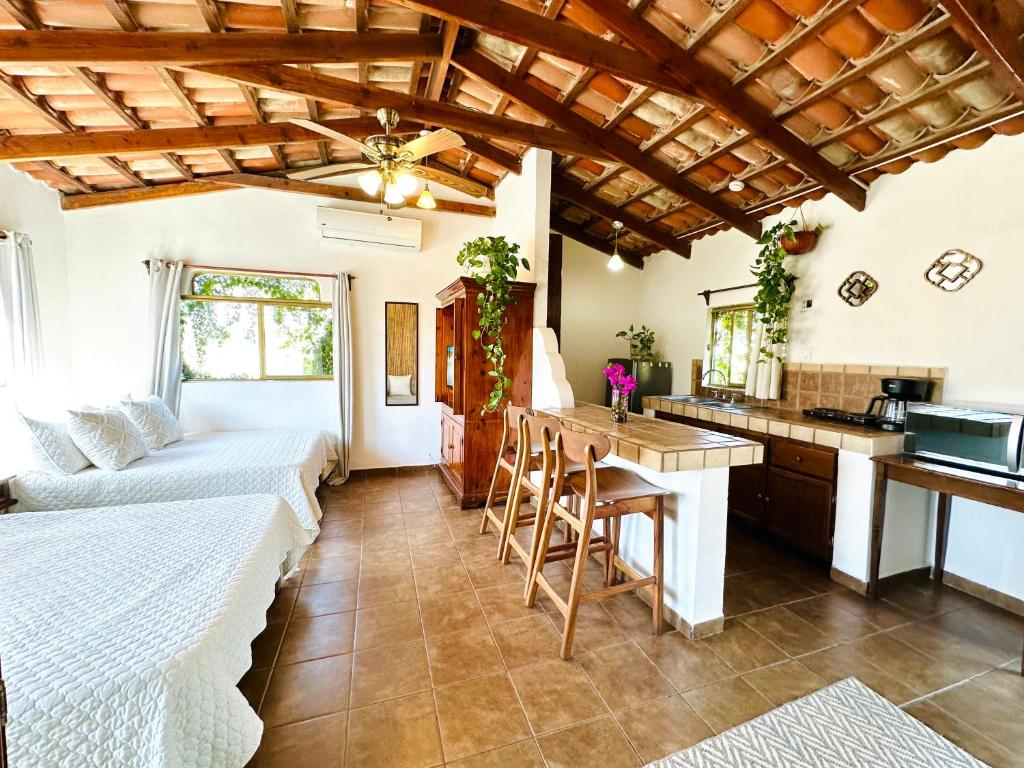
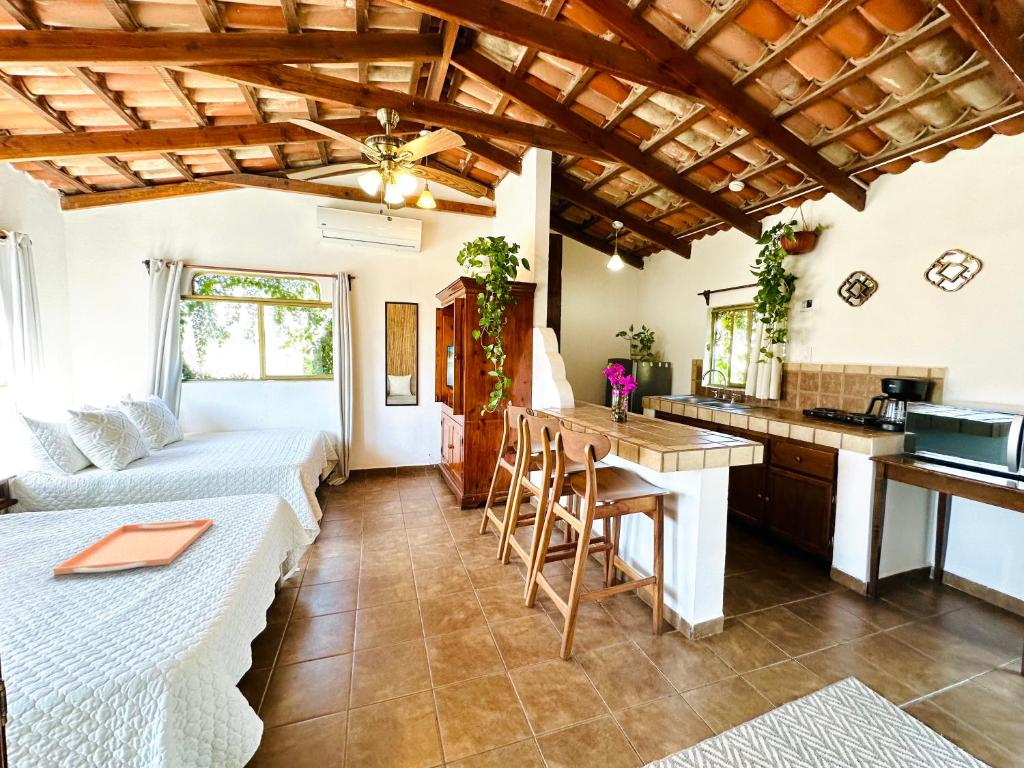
+ serving tray [53,518,214,576]
